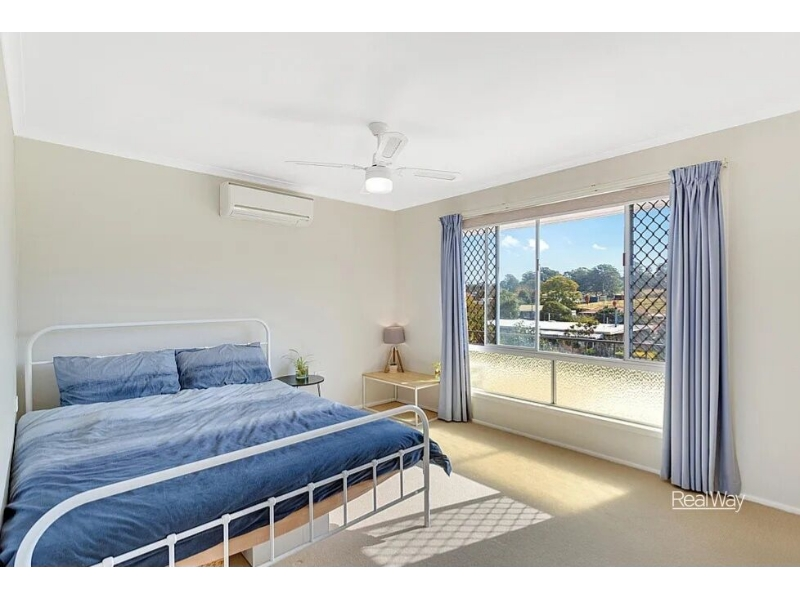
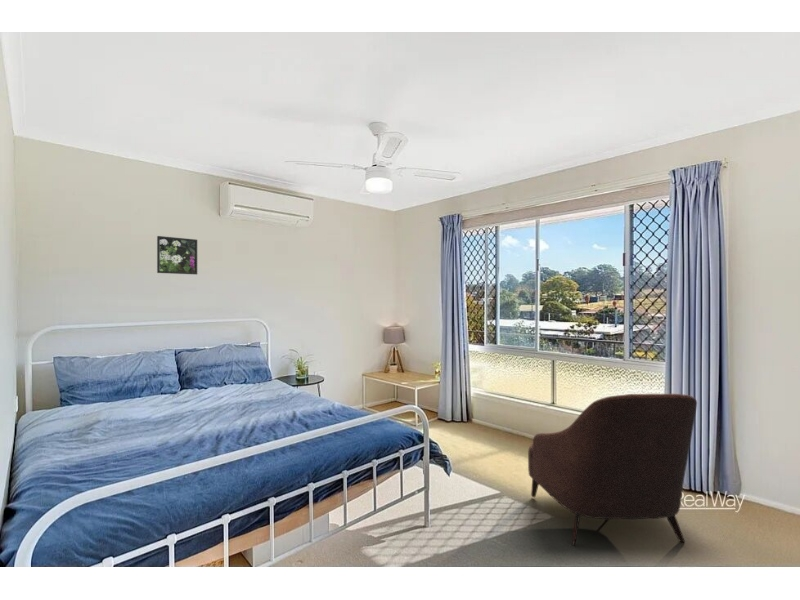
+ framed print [156,235,198,276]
+ armchair [527,393,698,547]
